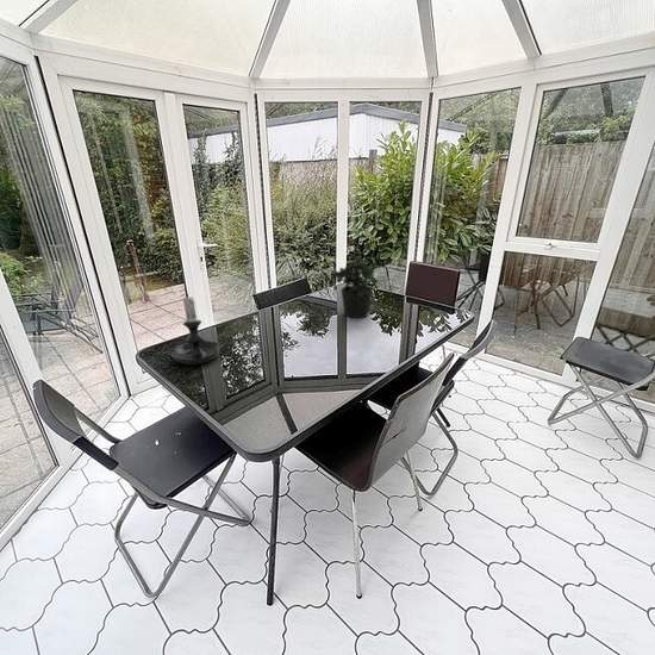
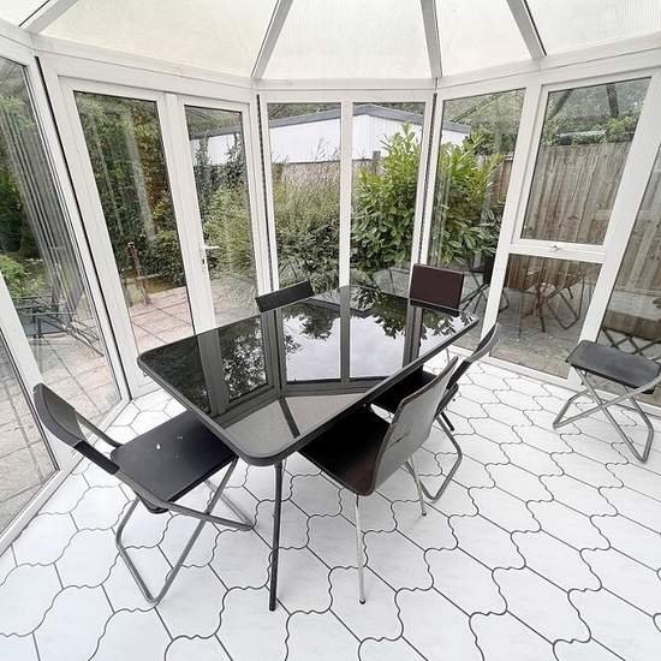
- potted plant [332,256,379,319]
- candle holder [170,293,222,366]
